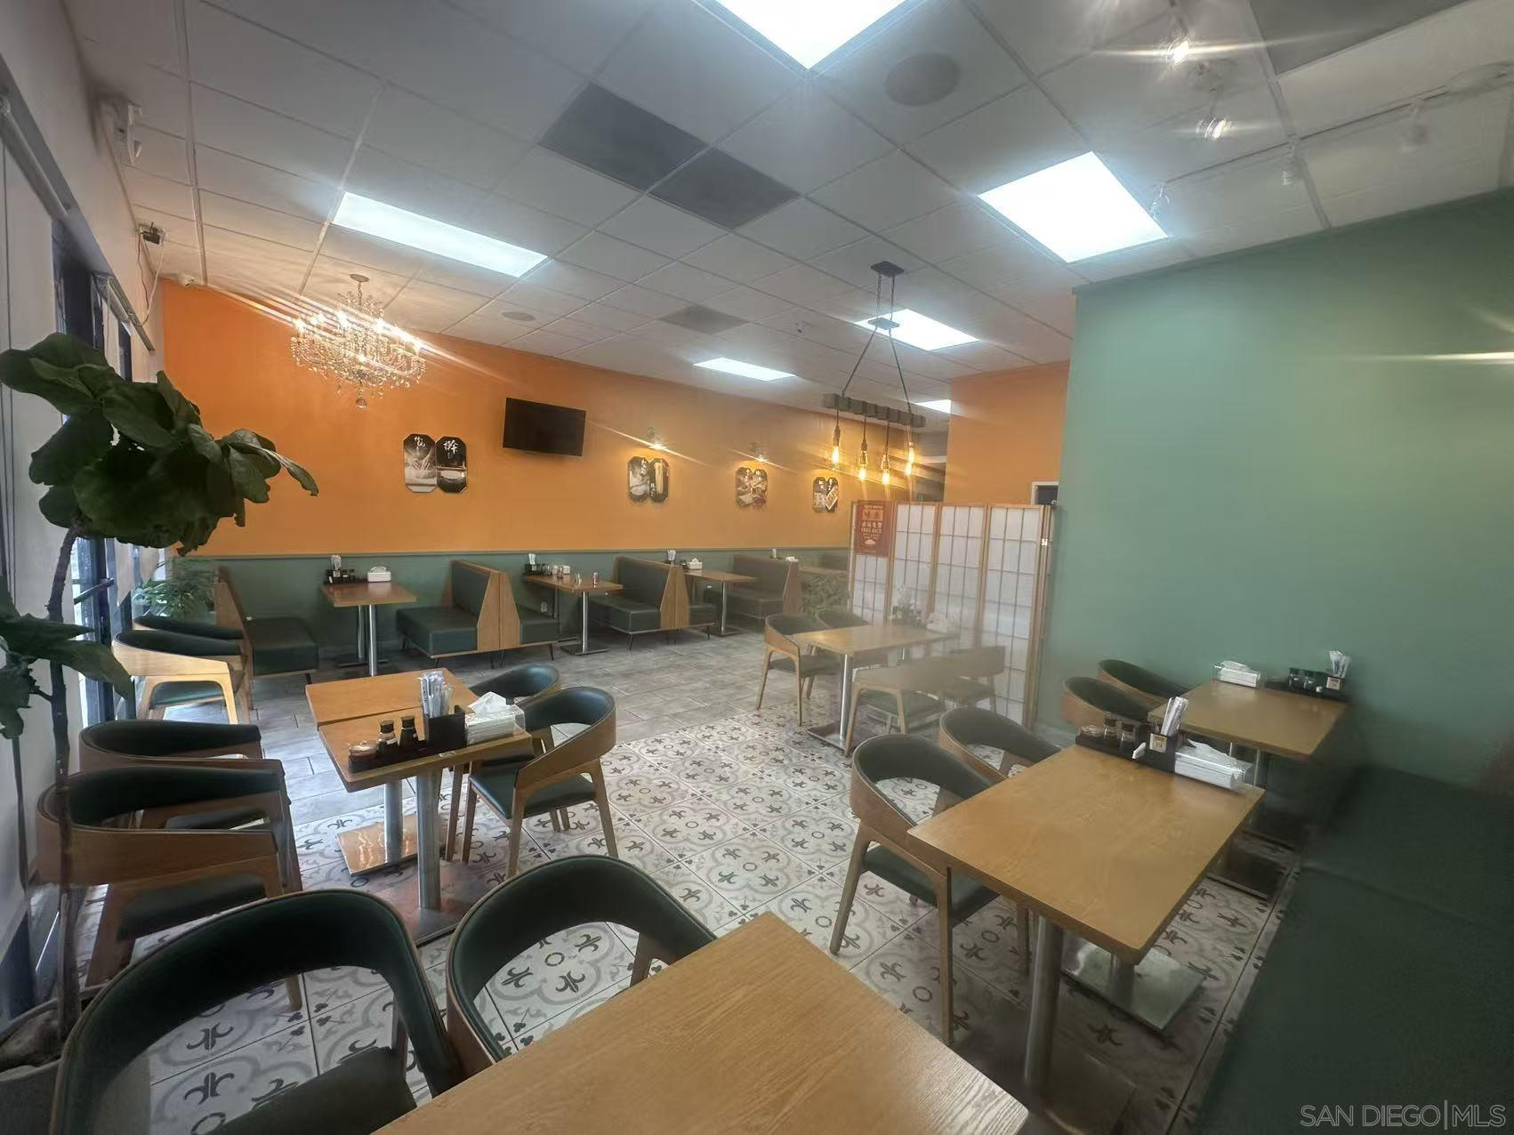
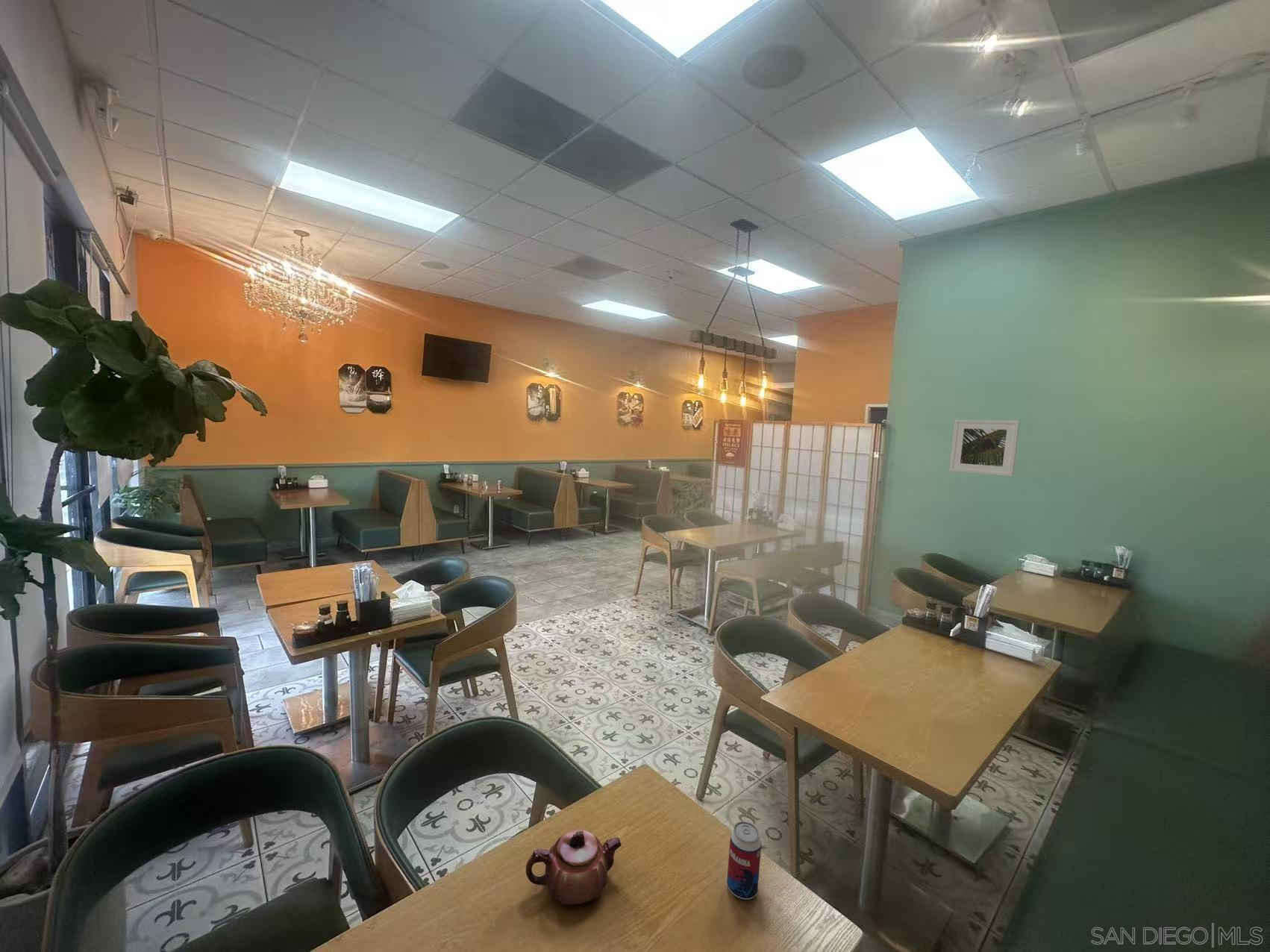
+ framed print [948,419,1021,477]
+ teapot [525,829,622,905]
+ beverage can [726,821,763,901]
